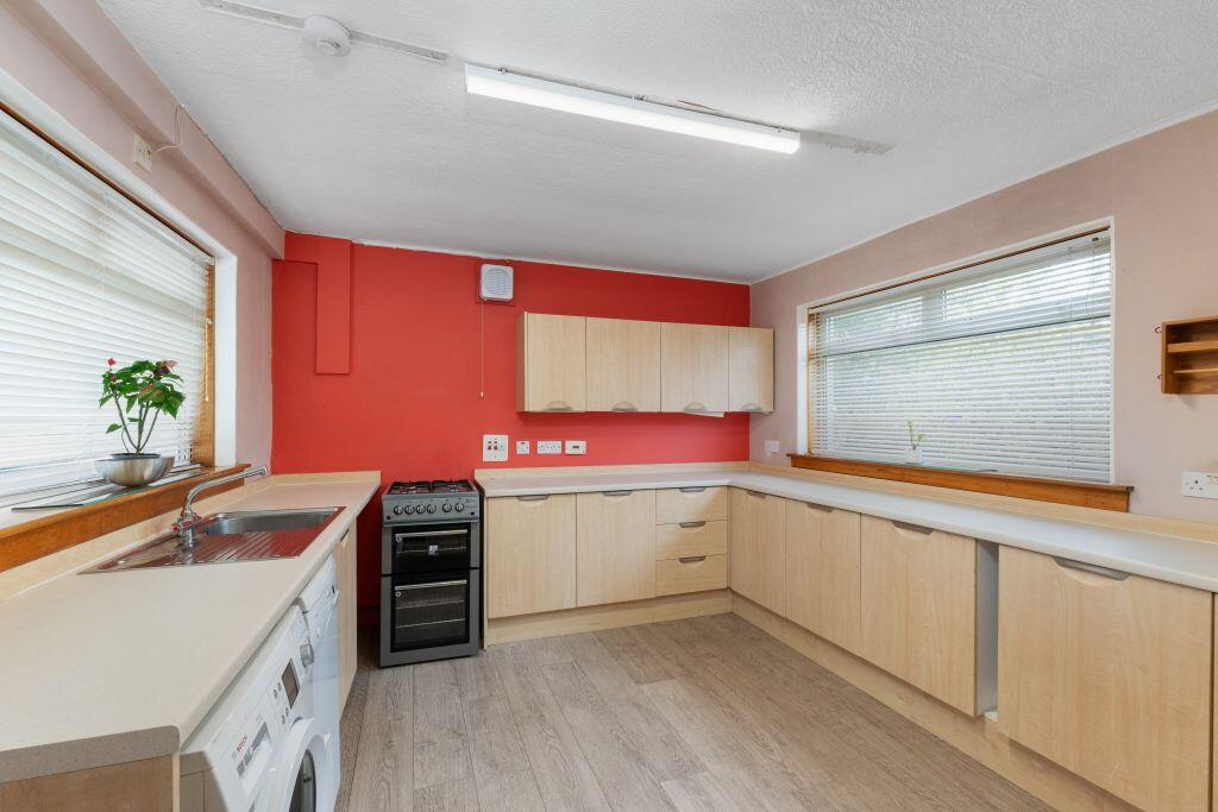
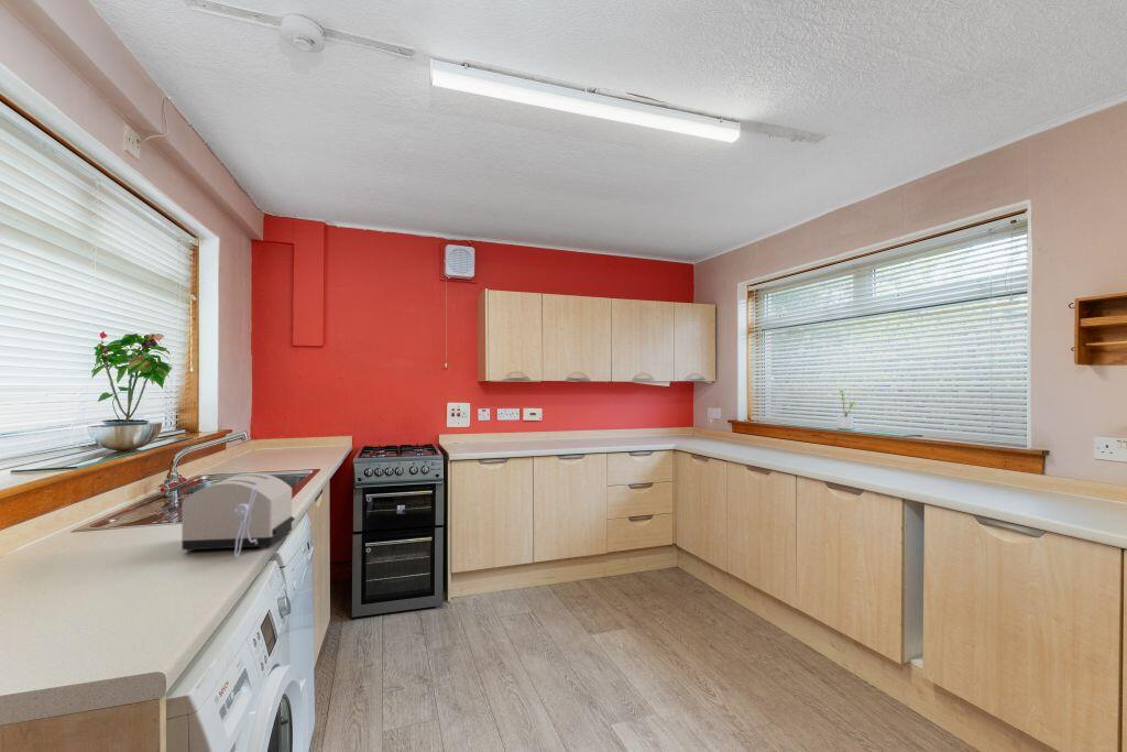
+ toaster [180,471,296,558]
